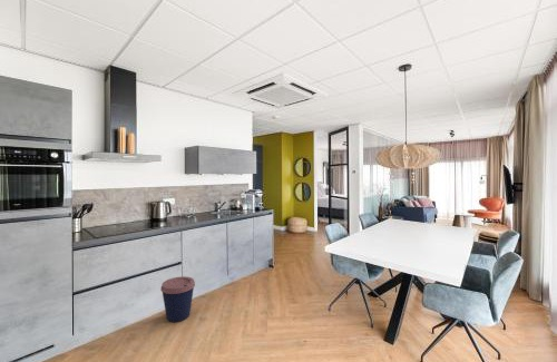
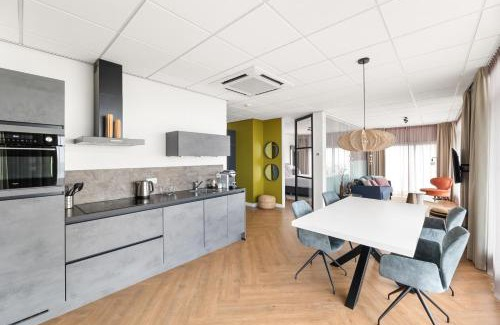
- coffee cup [159,275,196,323]
